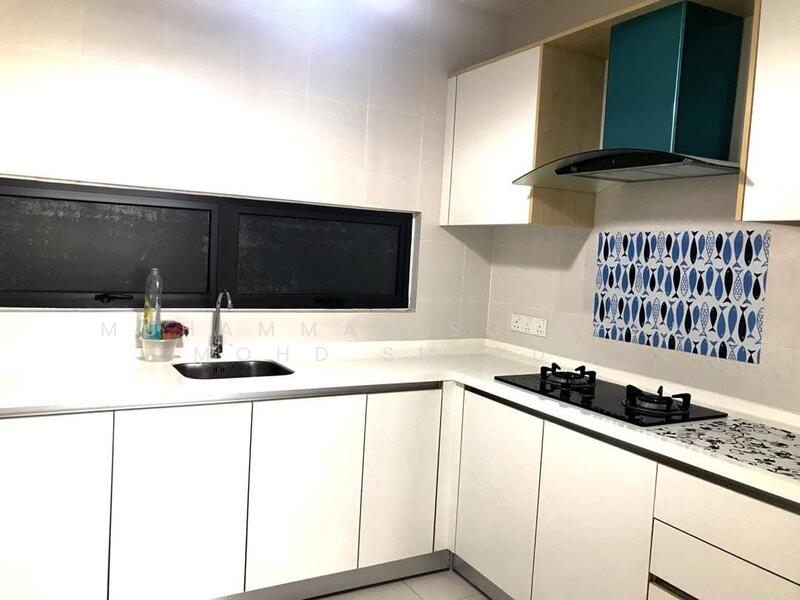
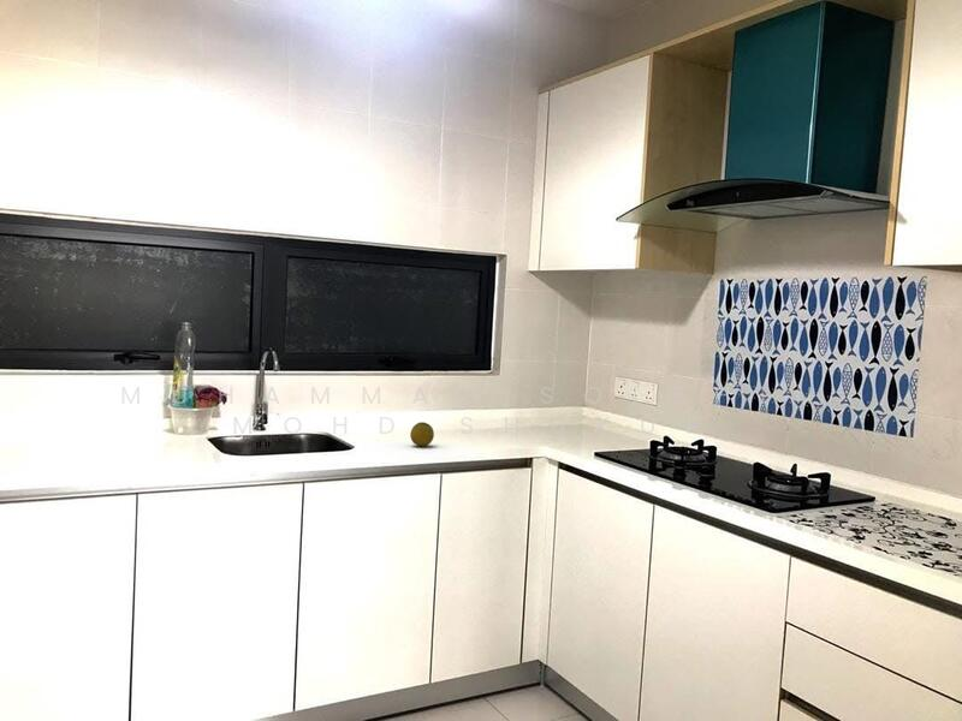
+ fruit [409,421,435,447]
